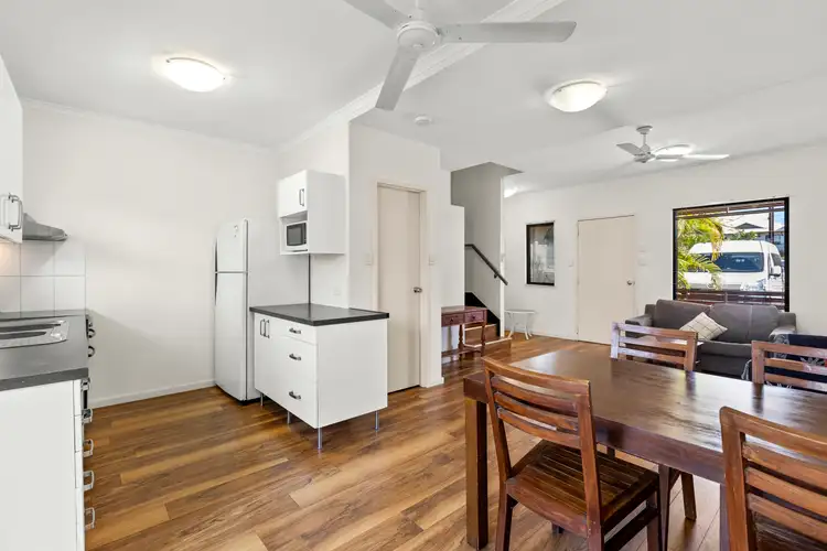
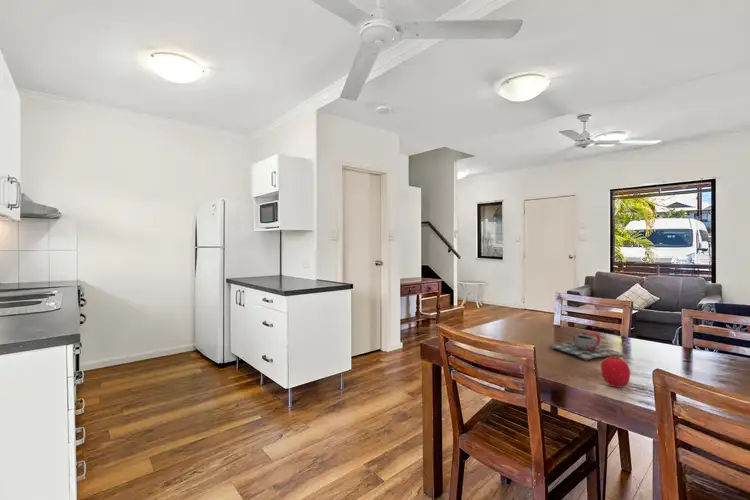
+ fruit [600,355,631,389]
+ teapot [548,331,625,362]
